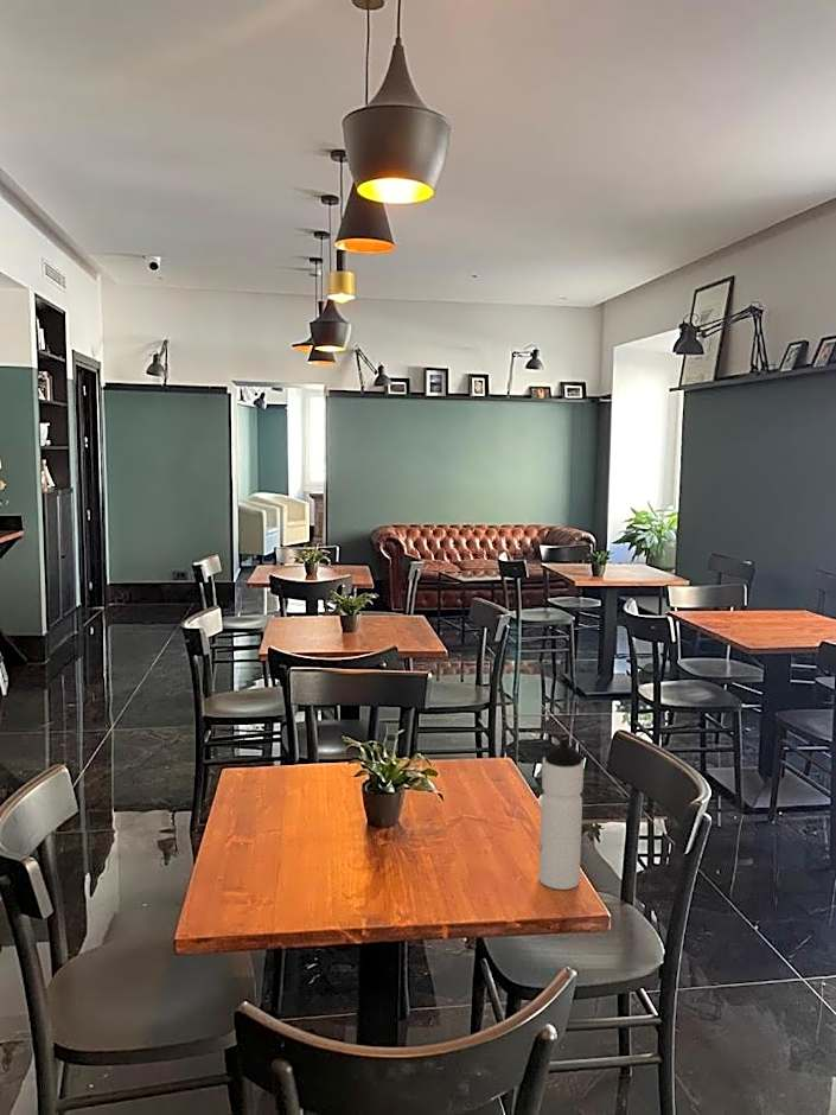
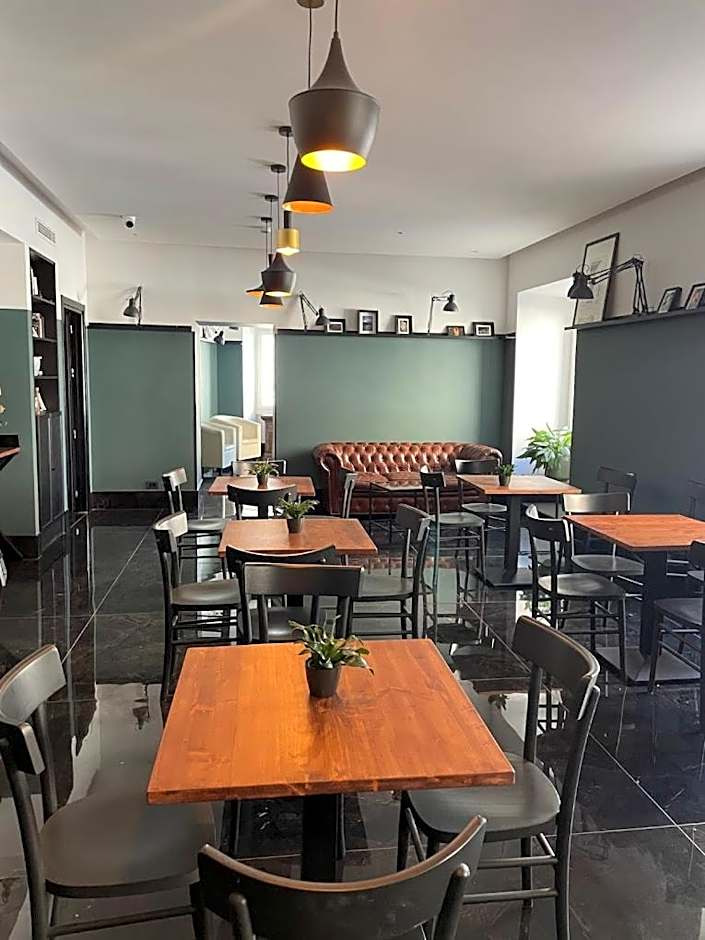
- water bottle [538,739,585,891]
